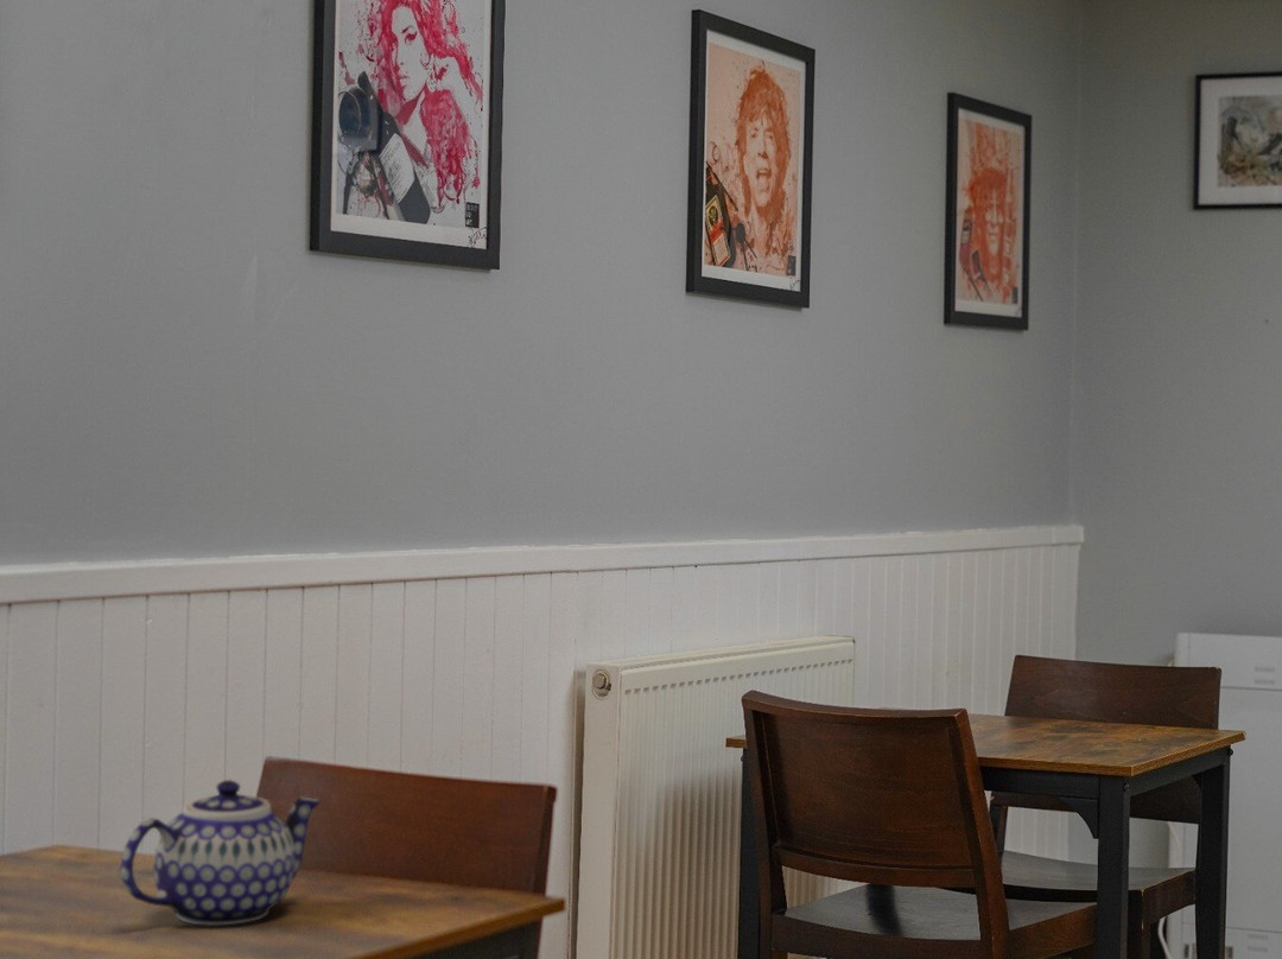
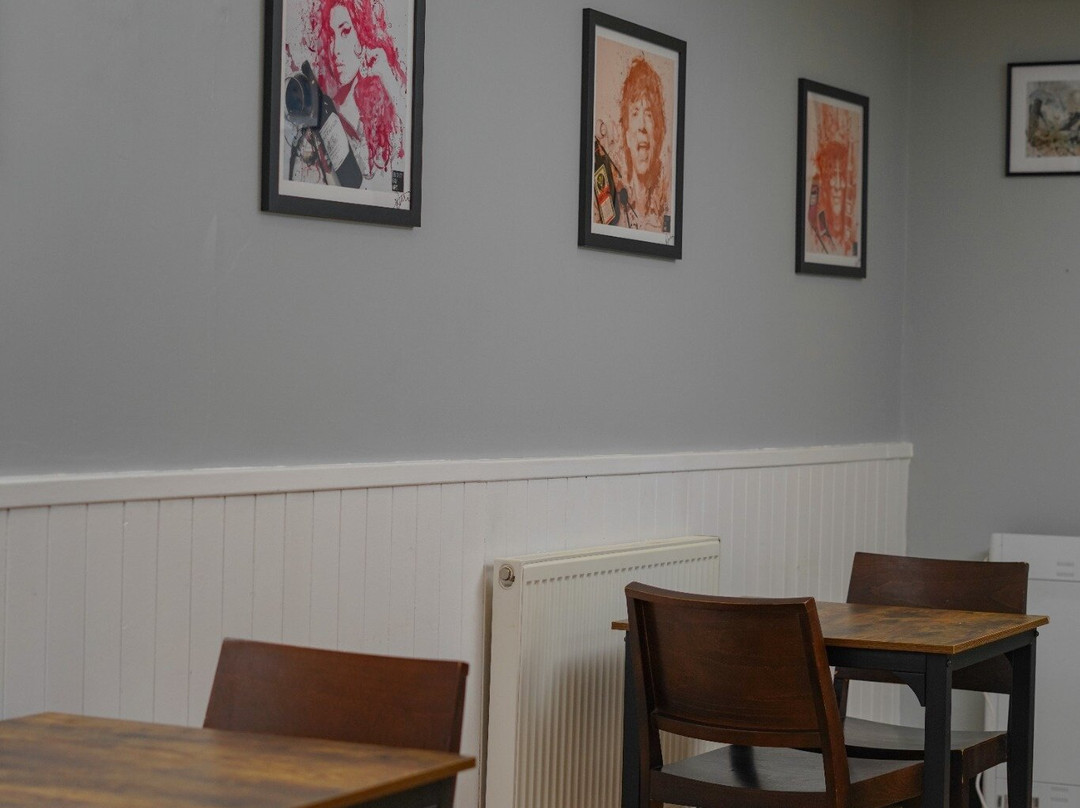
- teapot [120,779,322,926]
